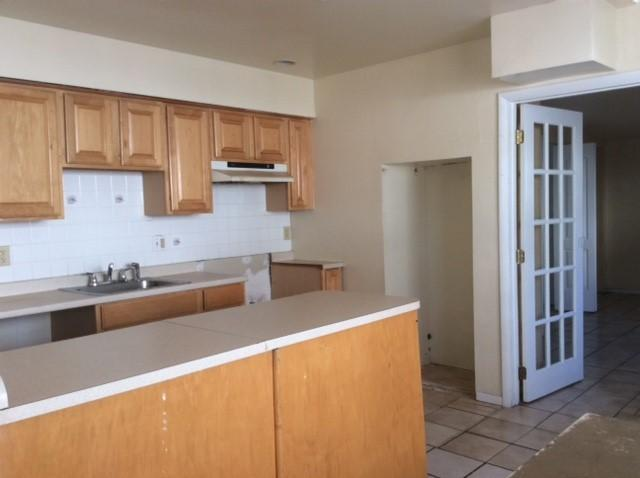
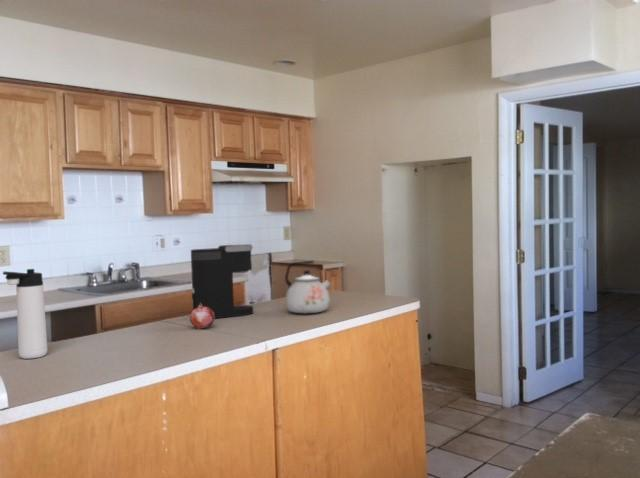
+ kettle [284,260,331,315]
+ fruit [189,303,215,330]
+ thermos bottle [2,268,48,360]
+ coffee maker [190,243,254,319]
